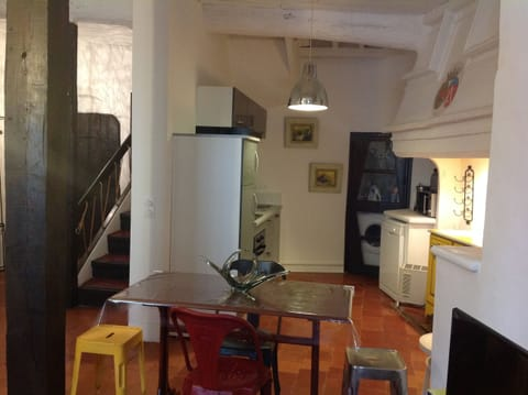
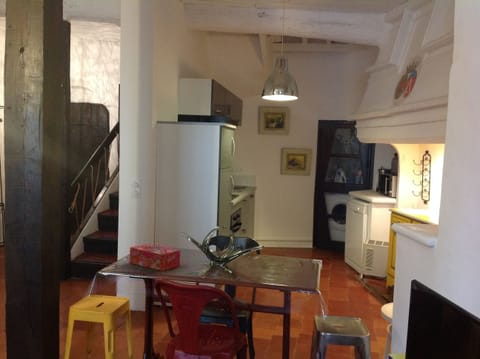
+ tissue box [129,243,181,272]
